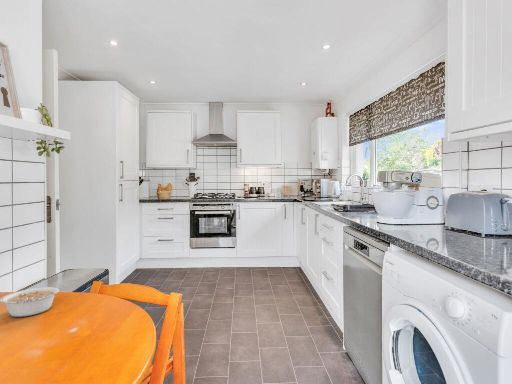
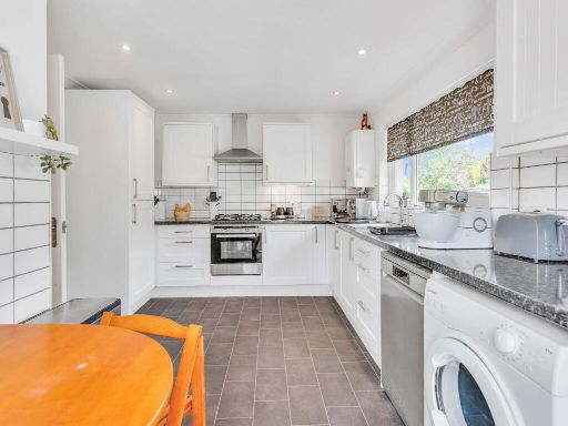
- legume [0,286,65,318]
